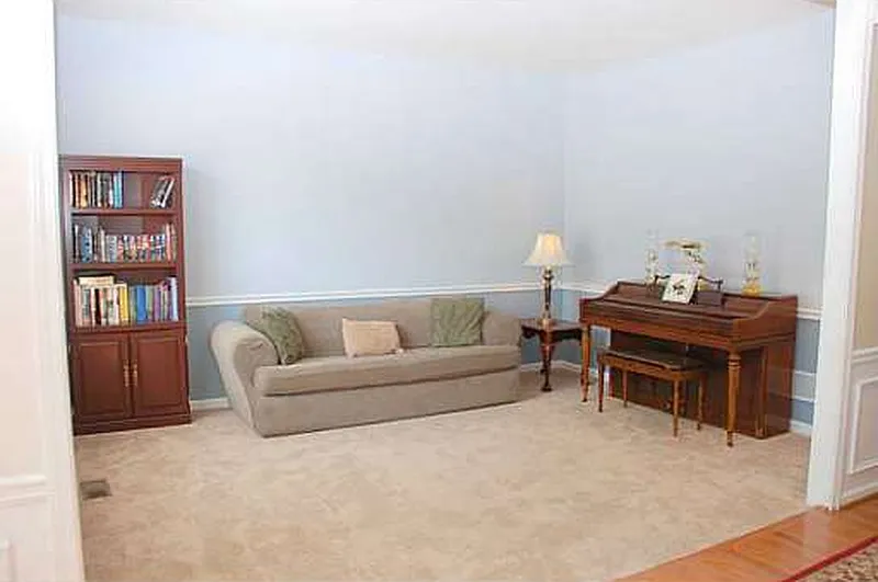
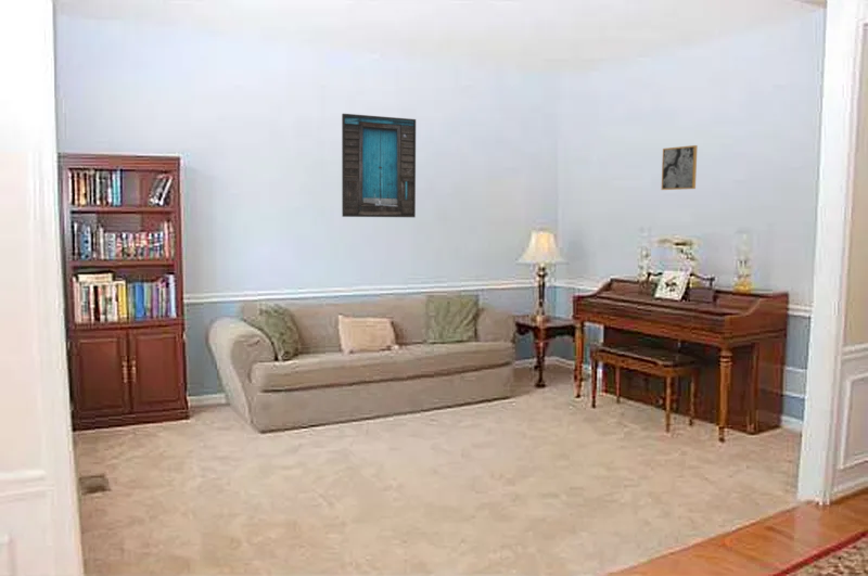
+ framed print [341,113,417,218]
+ wall art [661,144,699,191]
